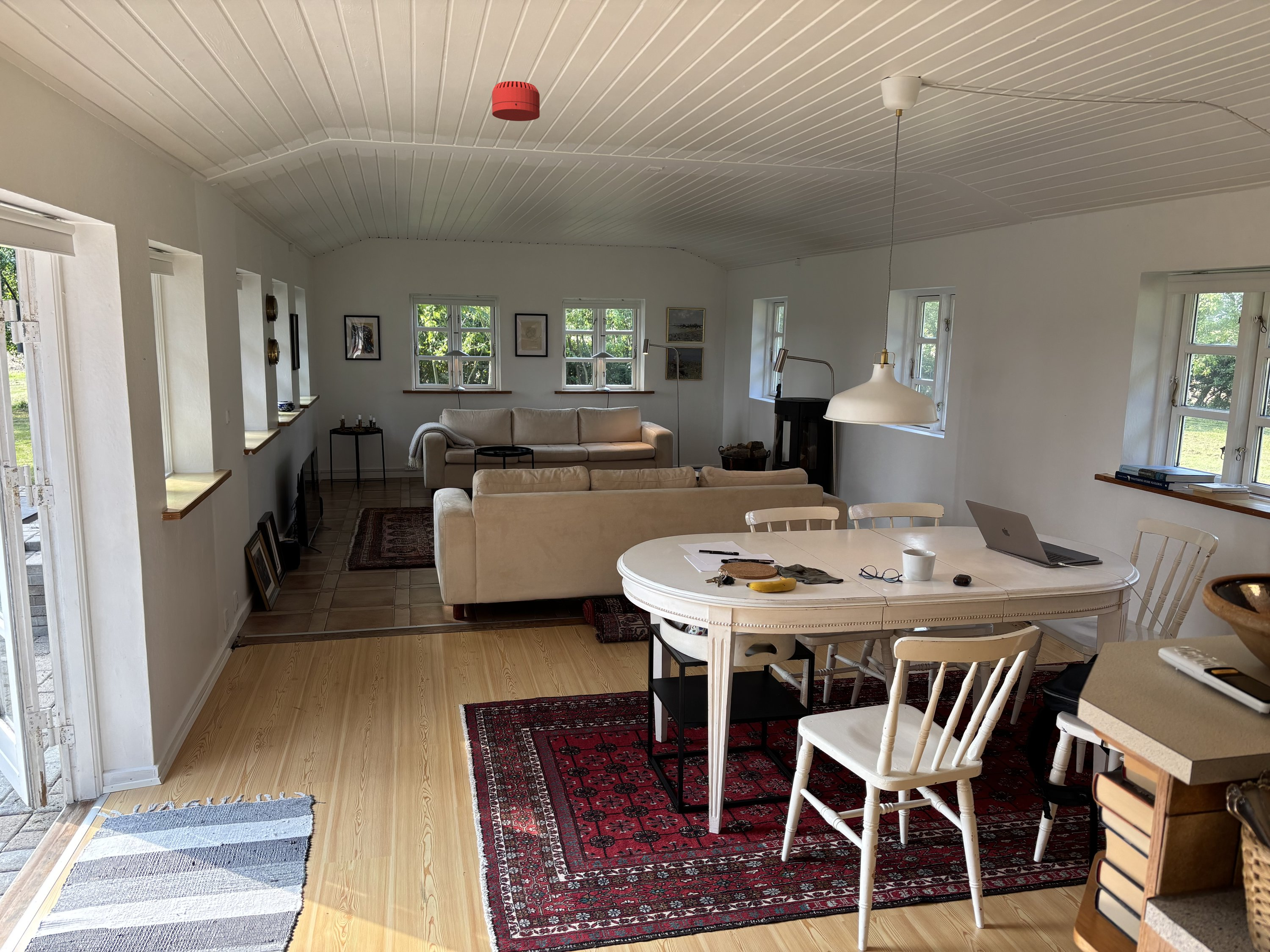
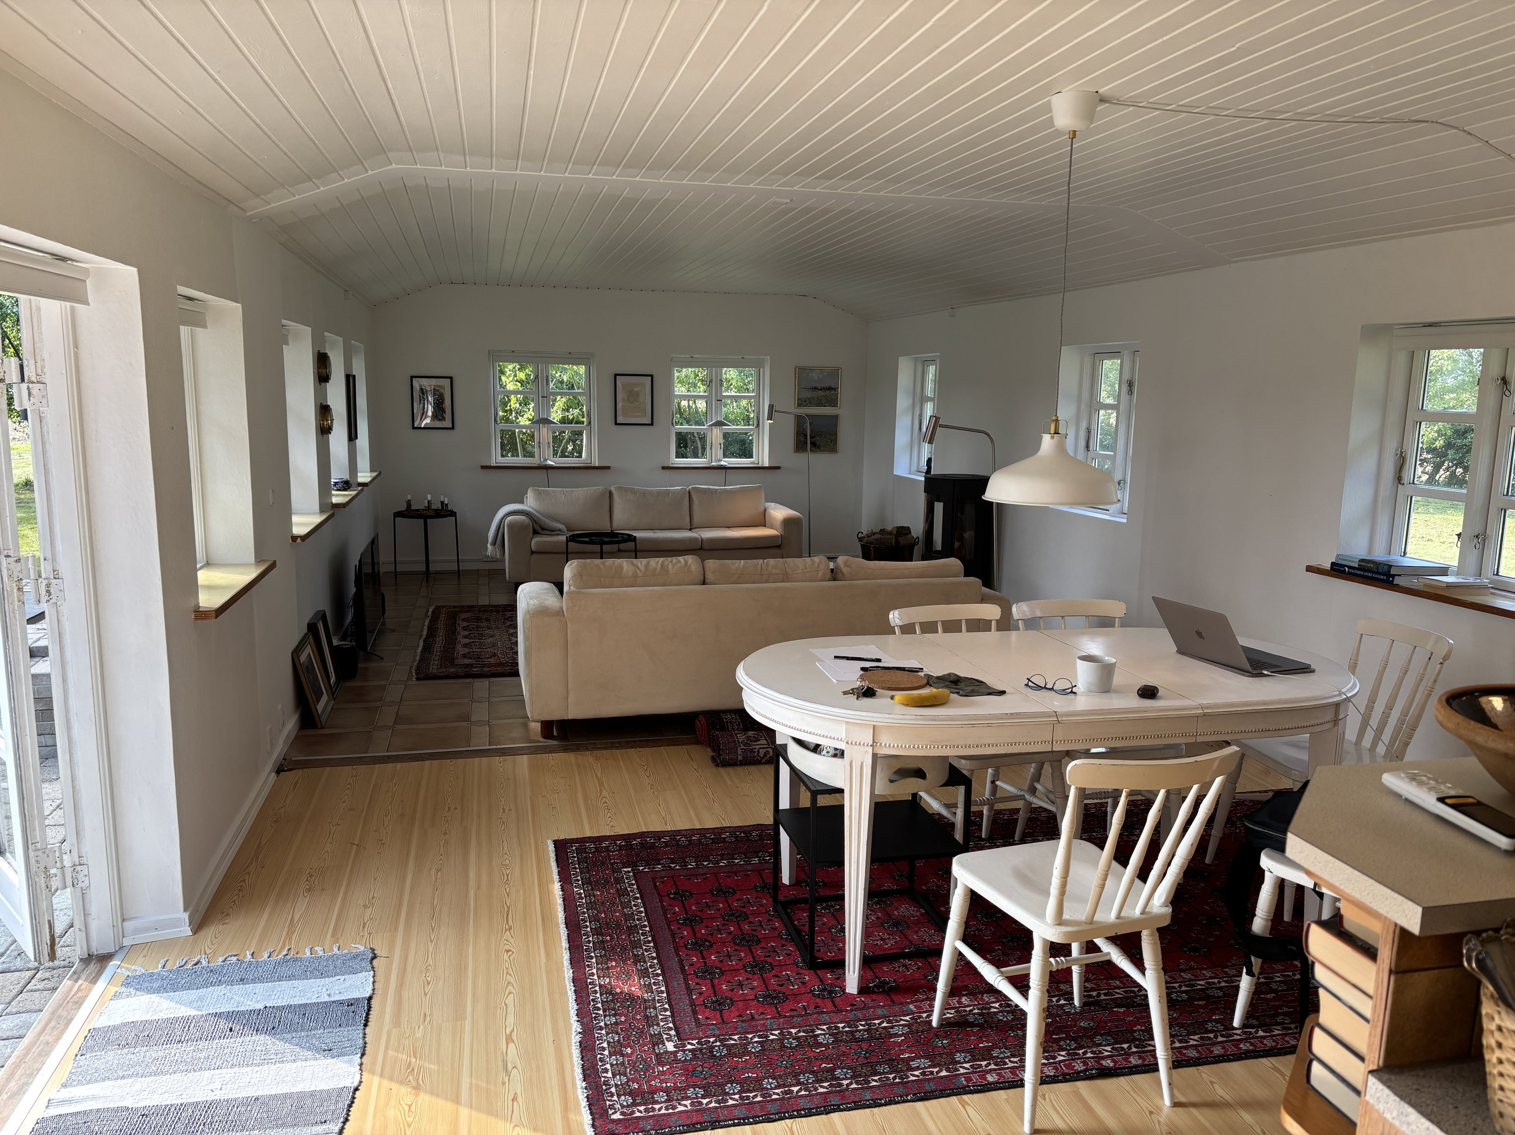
- smoke detector [491,81,540,121]
